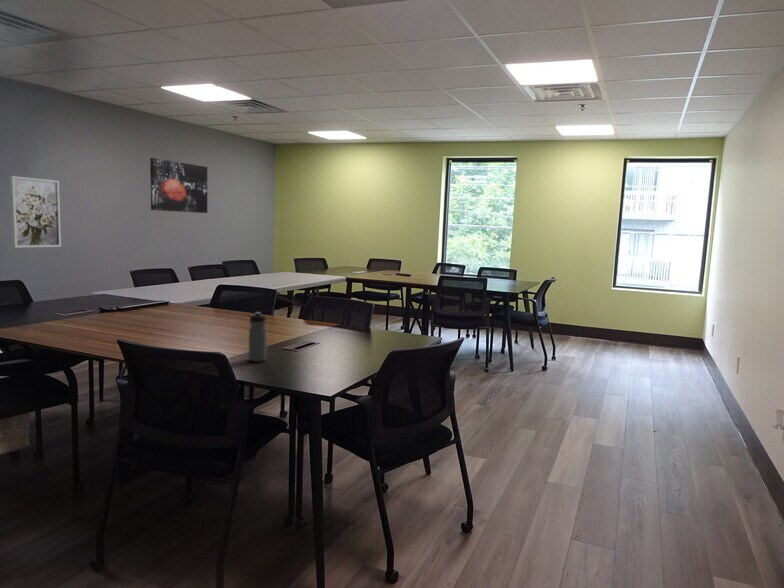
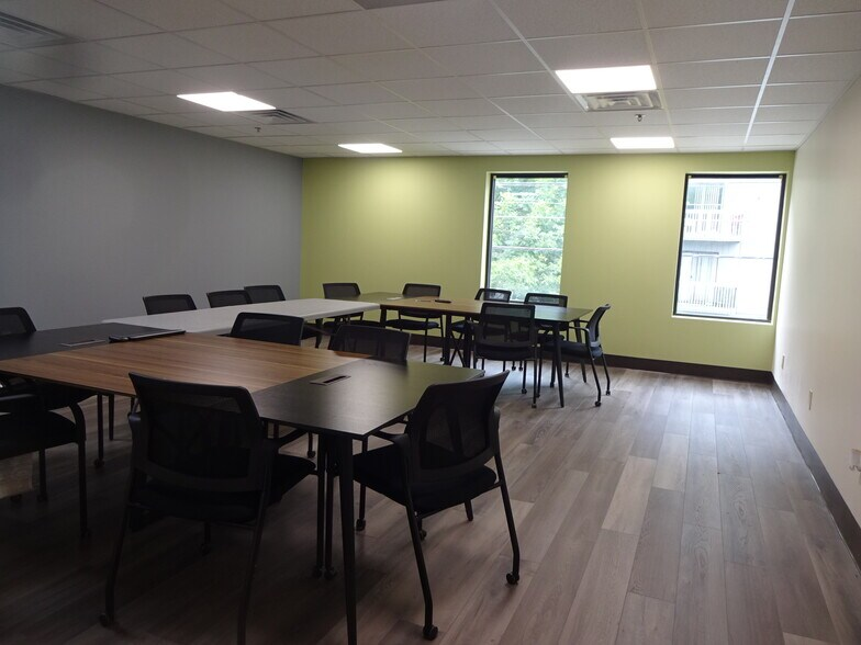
- wall art [149,157,208,214]
- wall art [9,175,62,249]
- water bottle [248,311,268,363]
